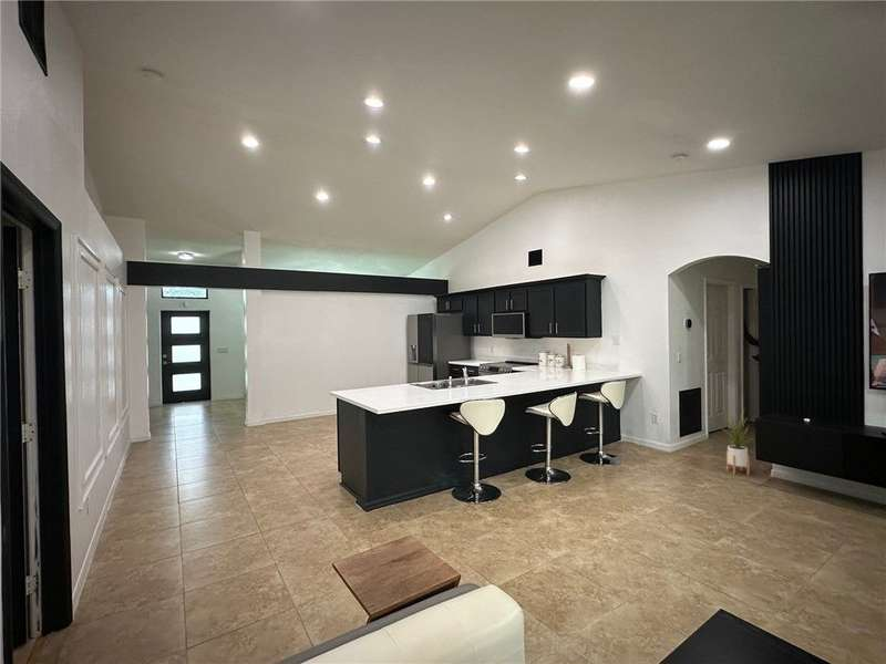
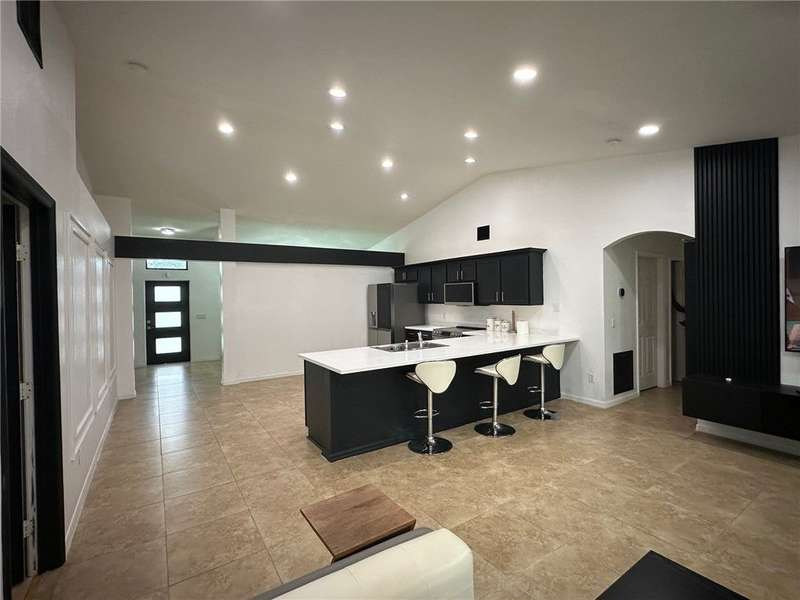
- house plant [719,407,753,476]
